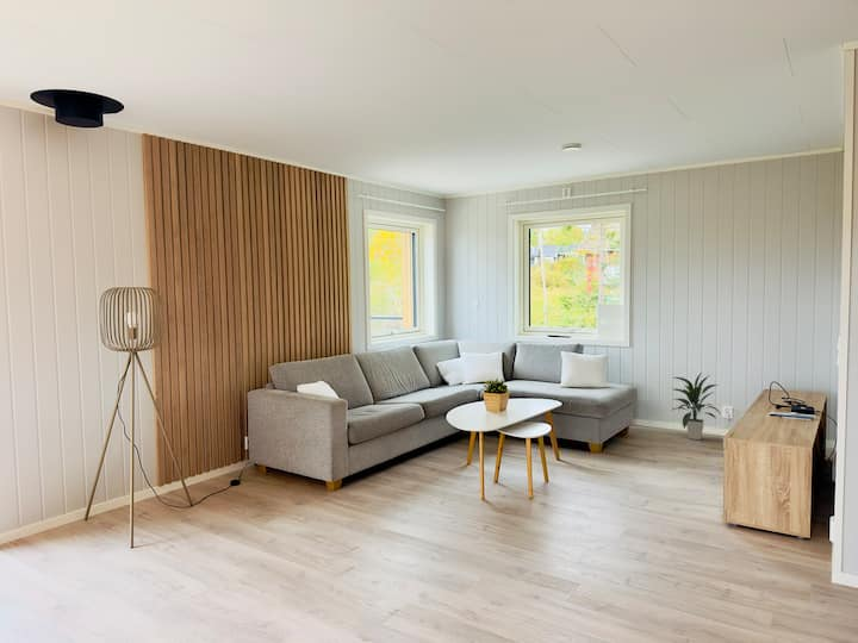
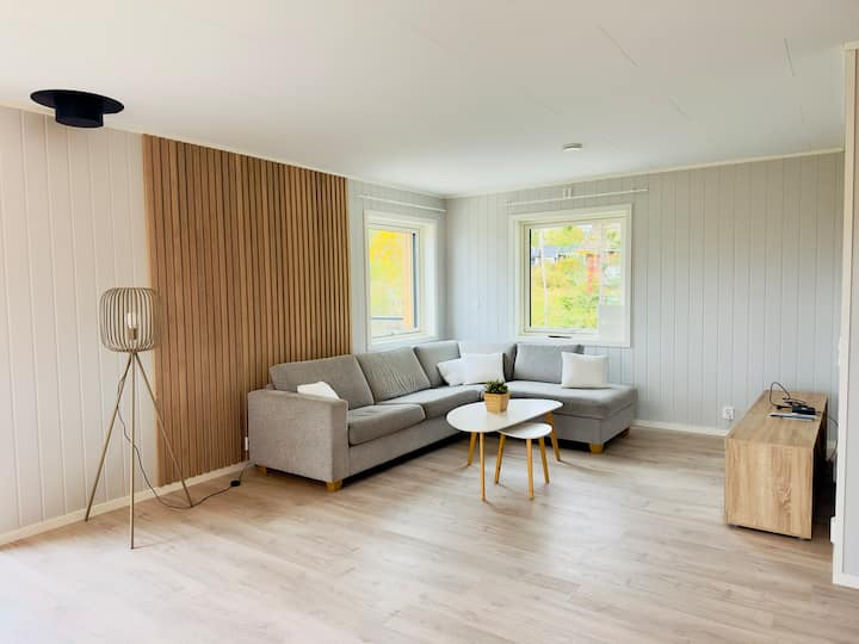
- indoor plant [670,372,722,441]
